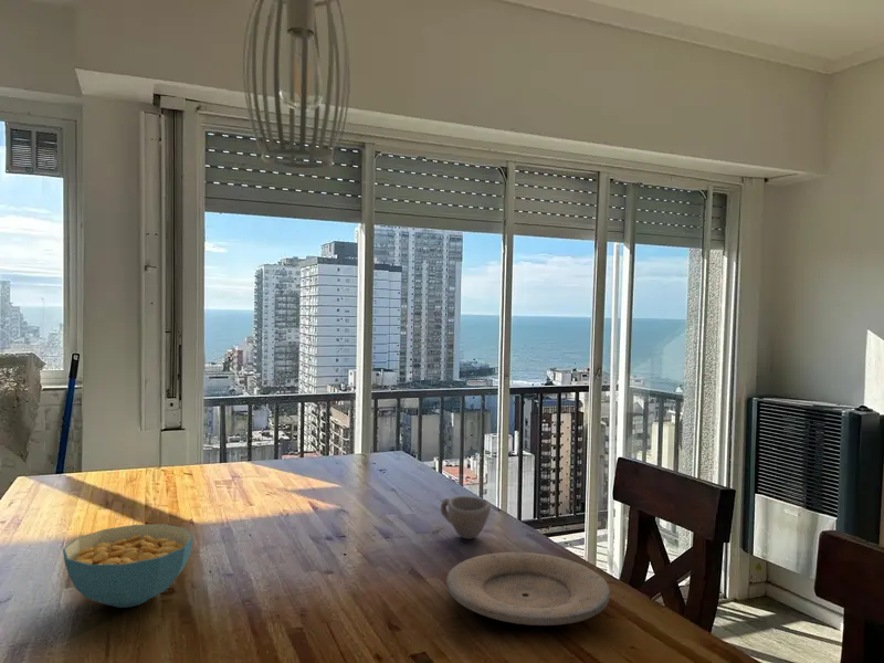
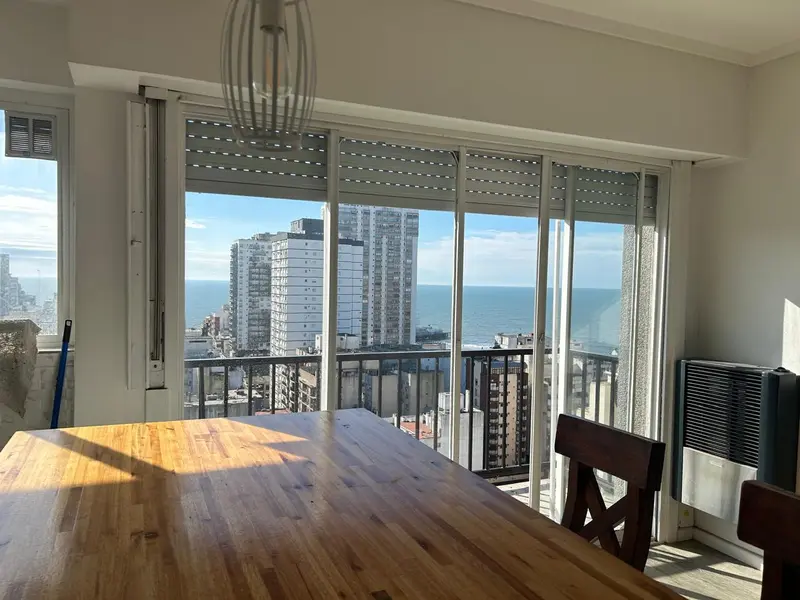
- cereal bowl [62,524,194,609]
- cup [440,495,492,540]
- plate [445,551,611,627]
